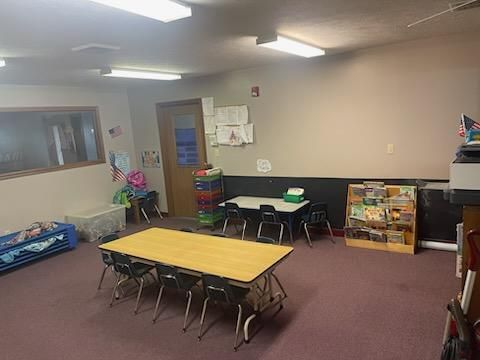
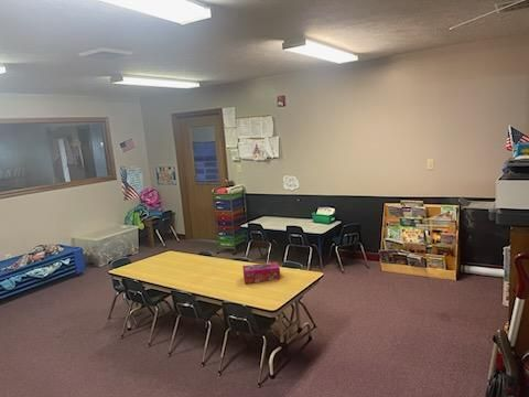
+ tissue box [241,261,281,285]
